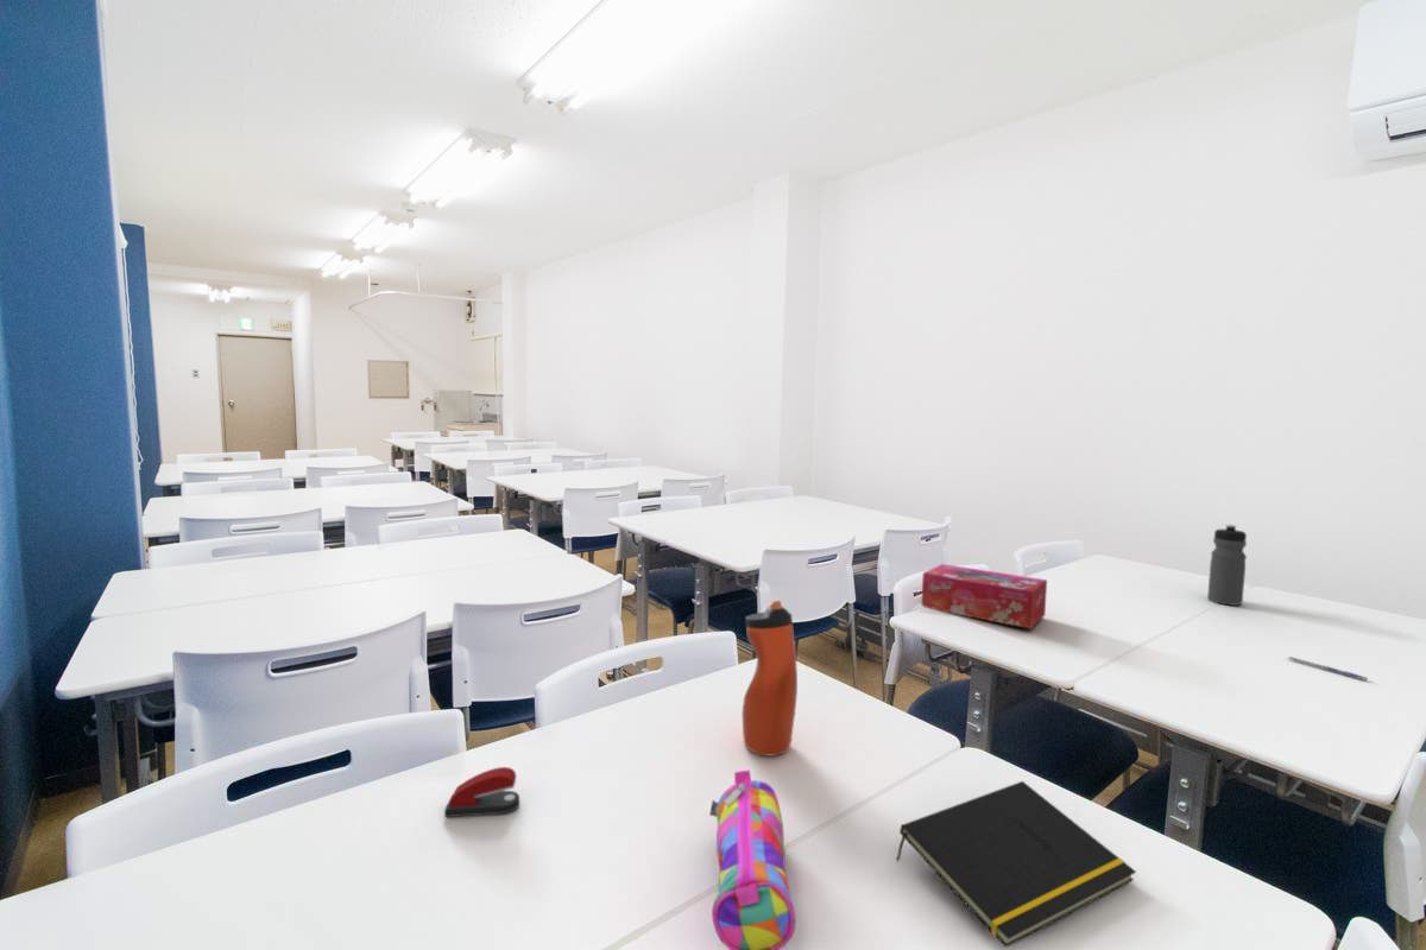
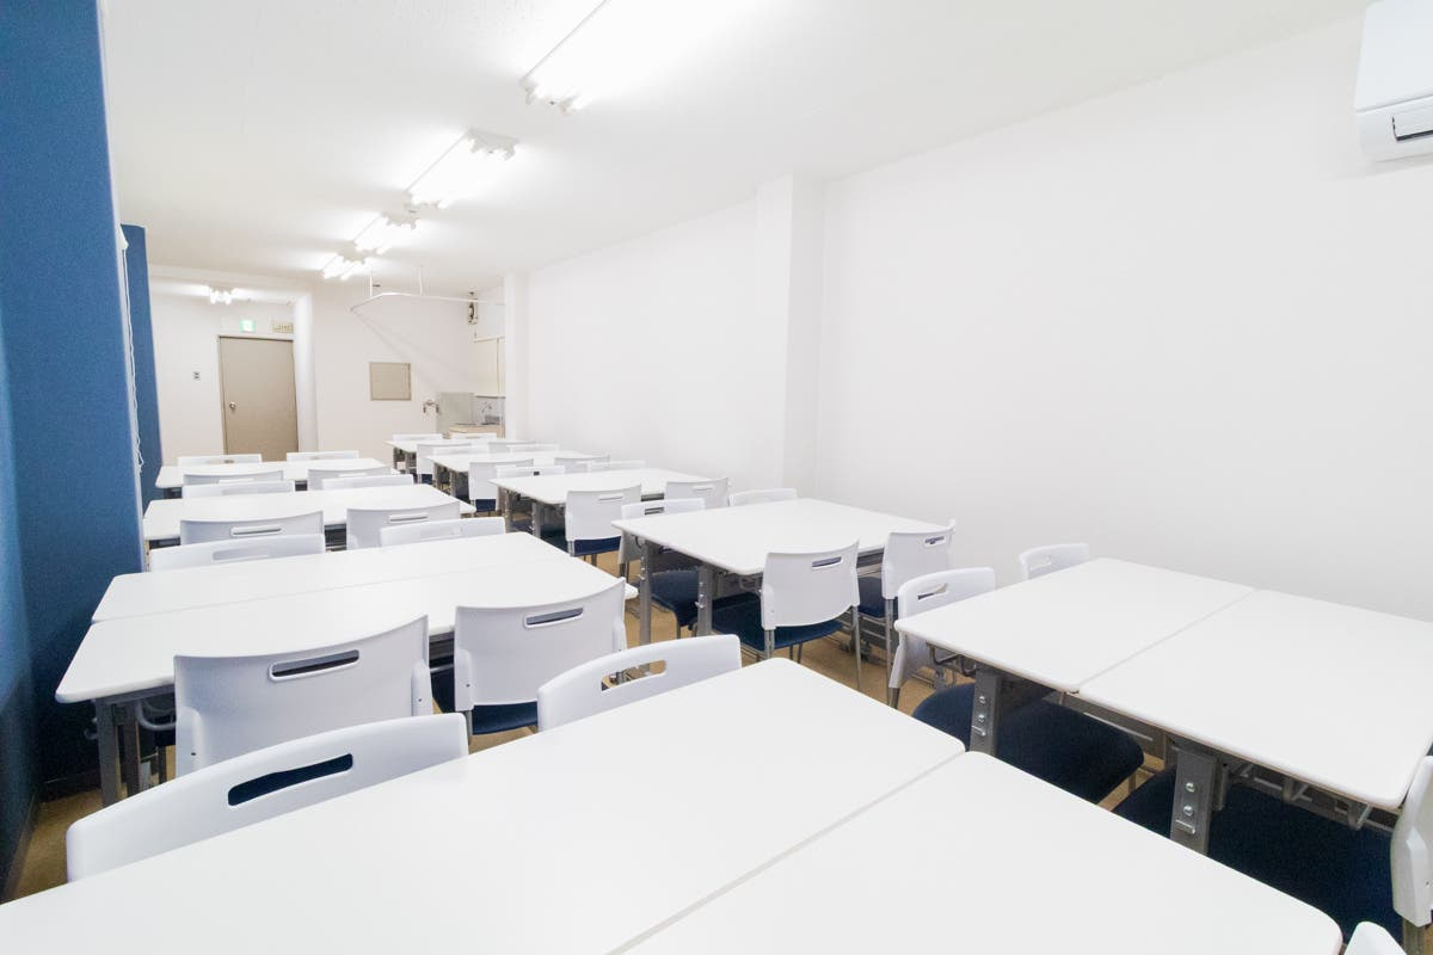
- water bottle [1206,524,1248,607]
- pencil case [708,770,796,950]
- notepad [895,780,1137,949]
- water bottle [742,600,799,756]
- pen [1288,656,1369,682]
- stapler [443,766,520,818]
- tissue box [921,563,1048,629]
